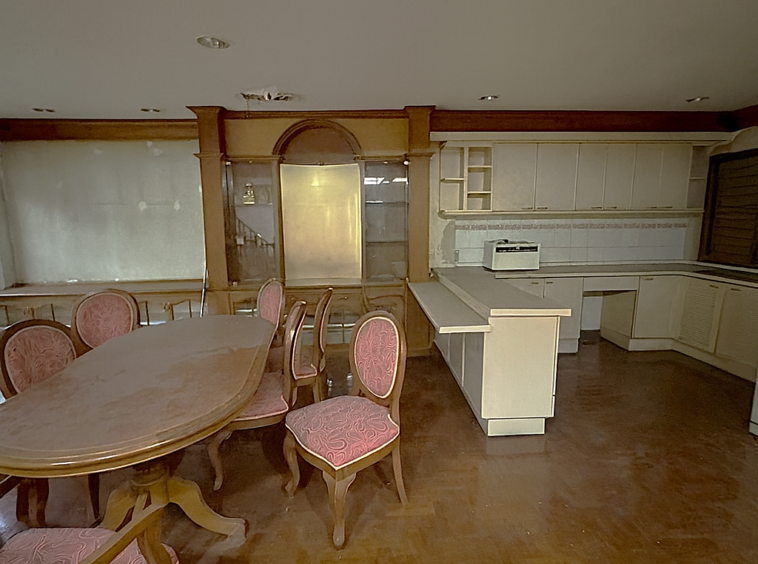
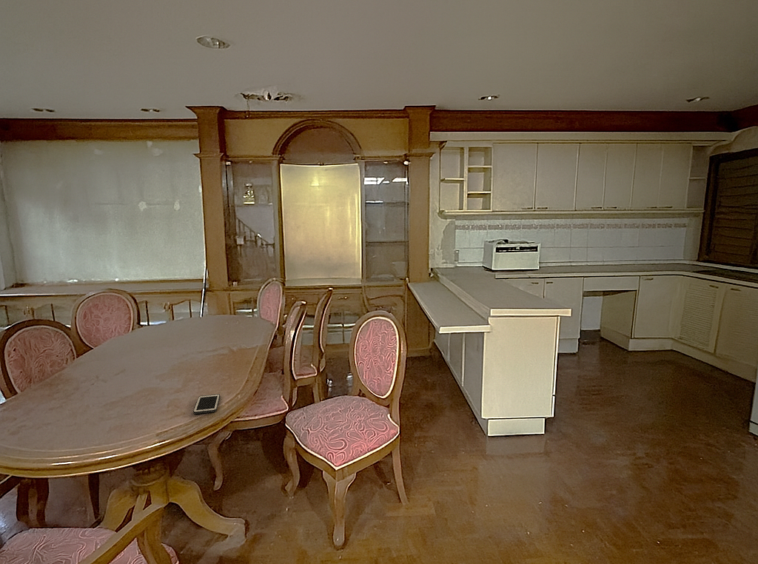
+ cell phone [192,393,221,415]
